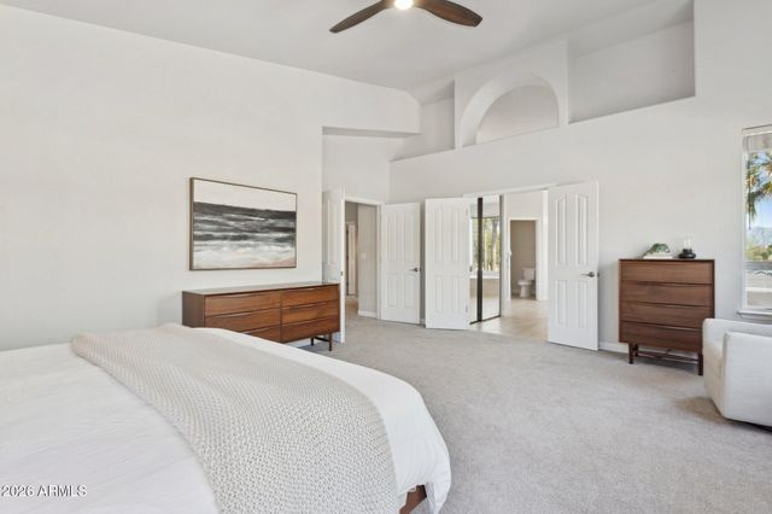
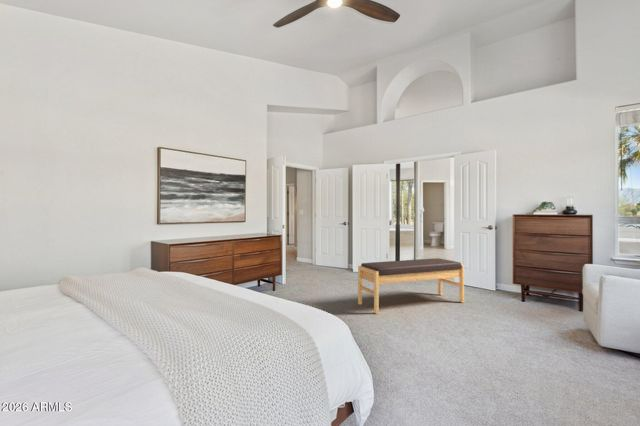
+ bench [357,257,465,315]
